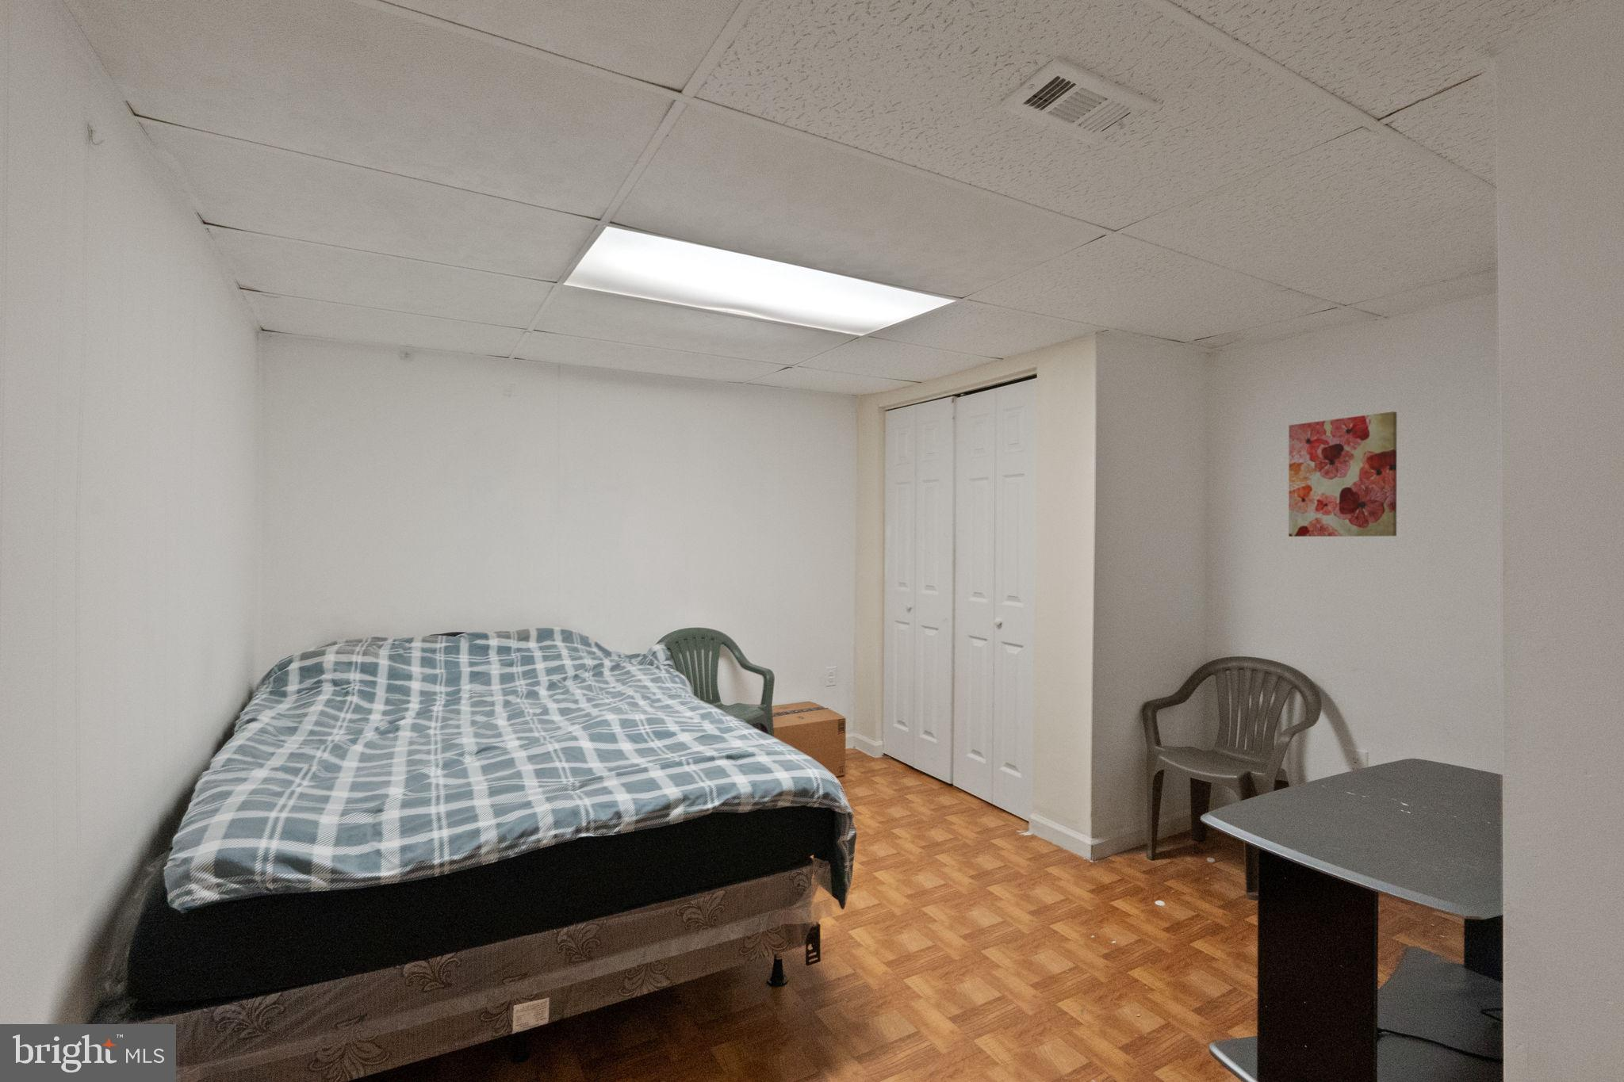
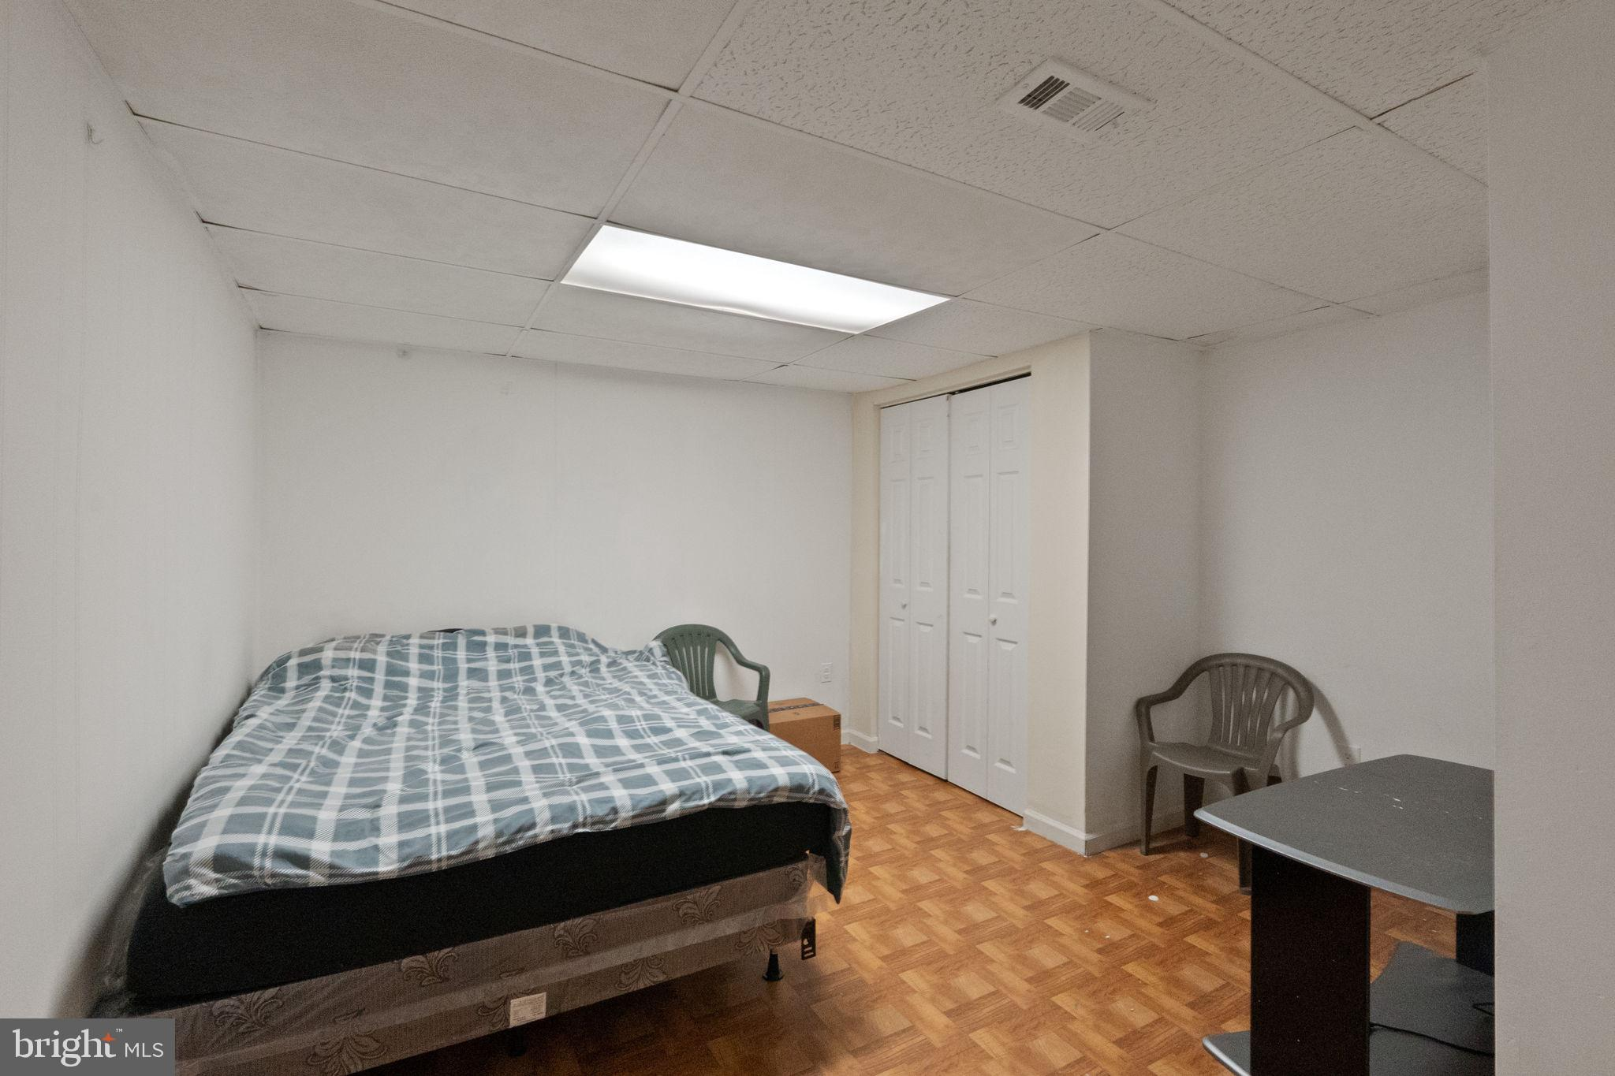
- wall art [1288,411,1397,537]
